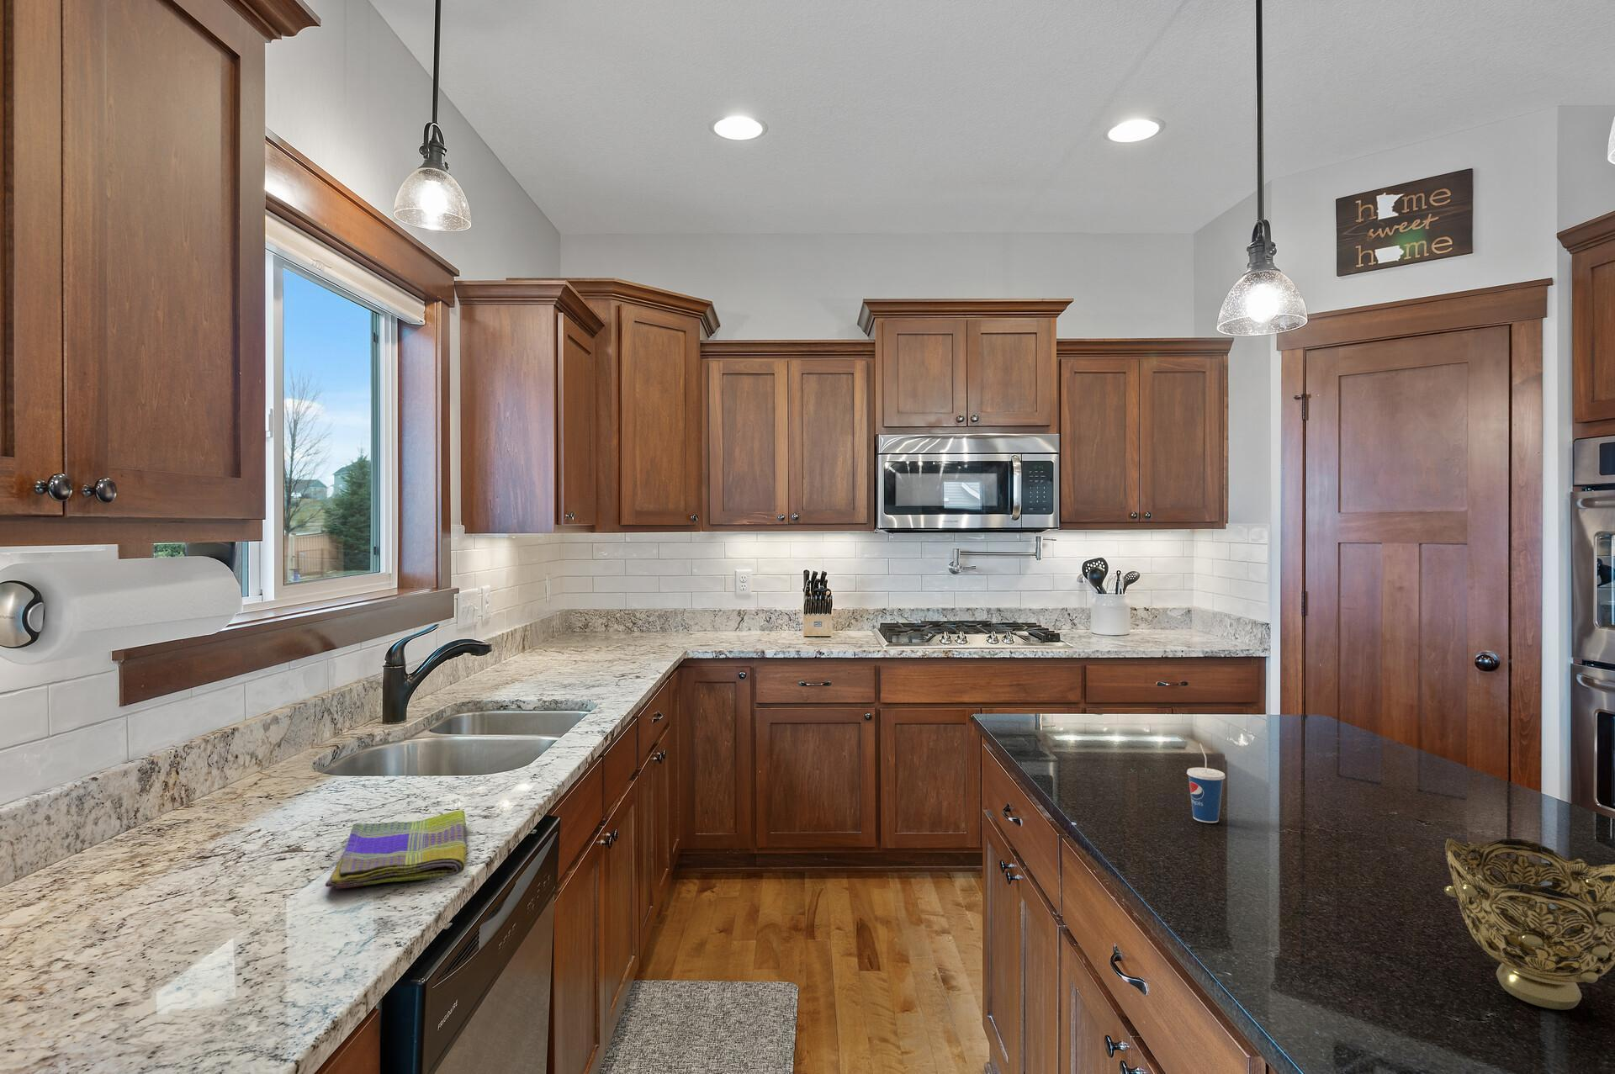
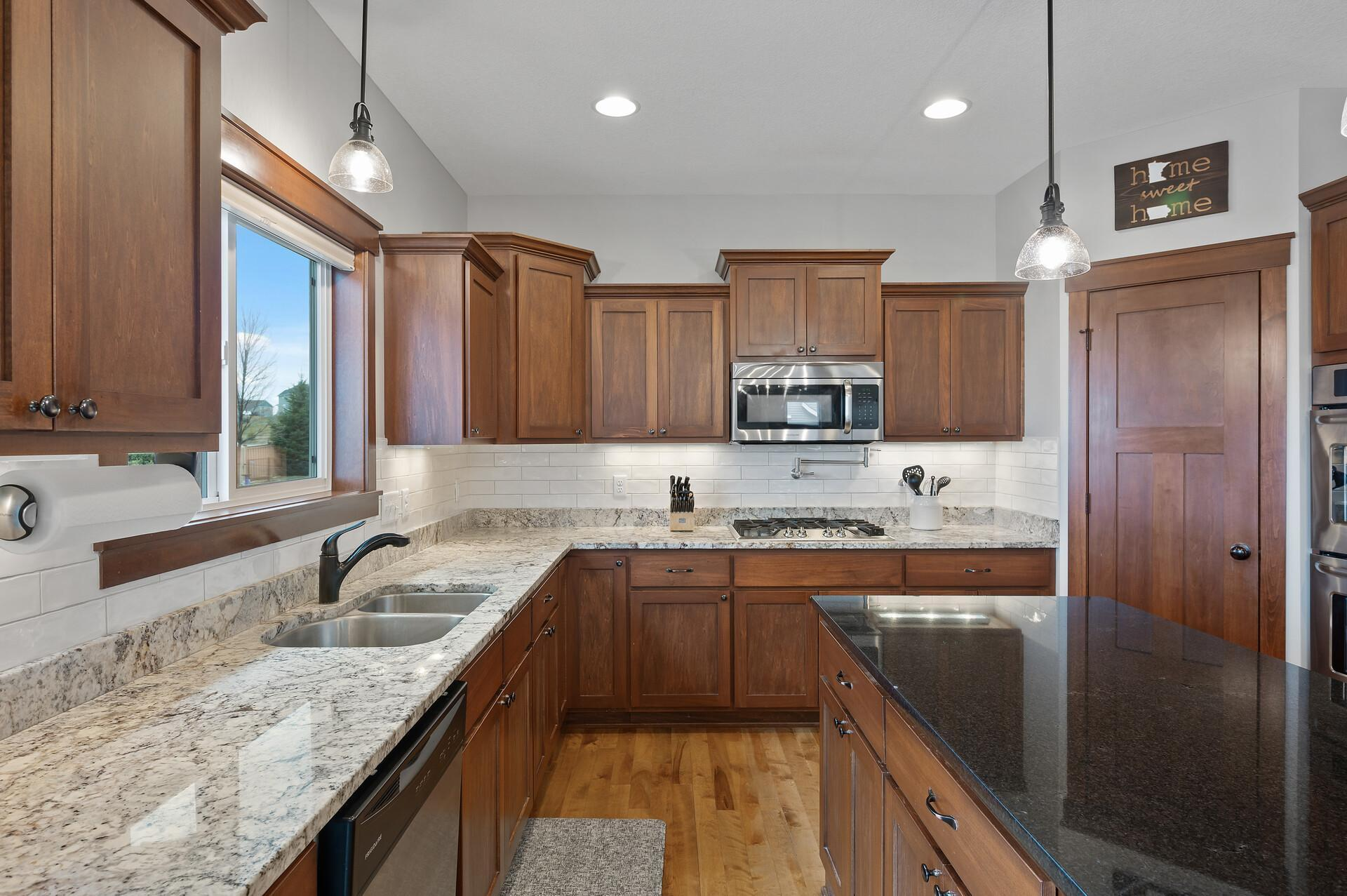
- cup [1186,743,1227,823]
- dish towel [325,809,468,889]
- decorative bowl [1444,837,1615,1010]
